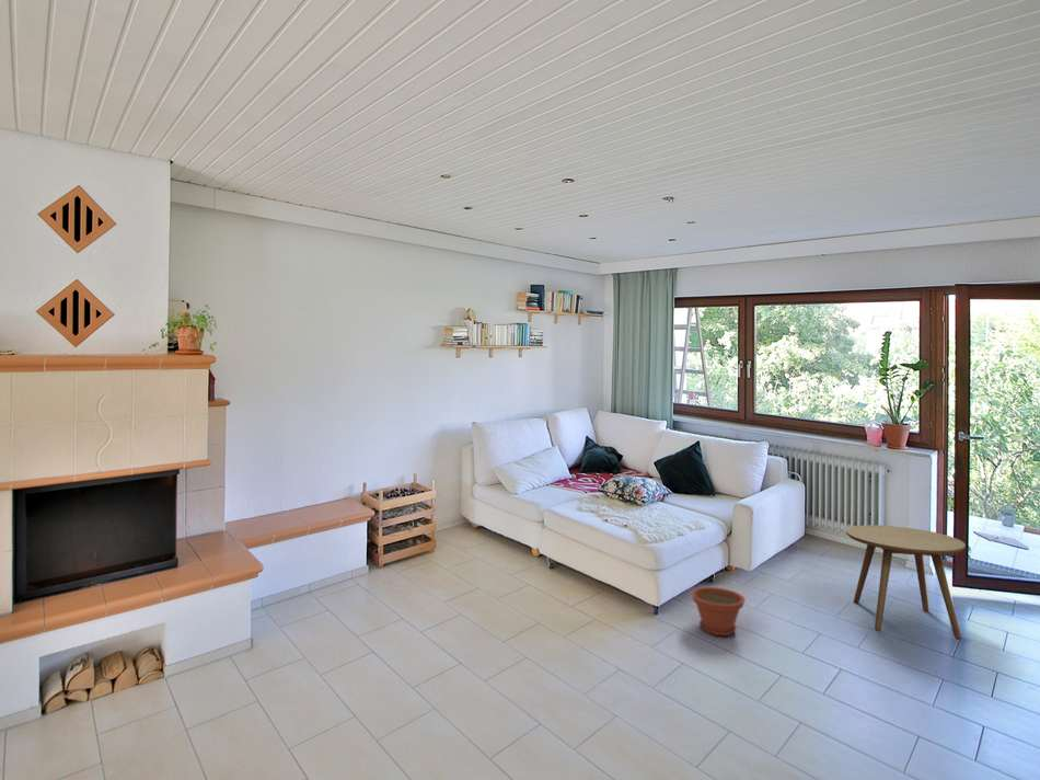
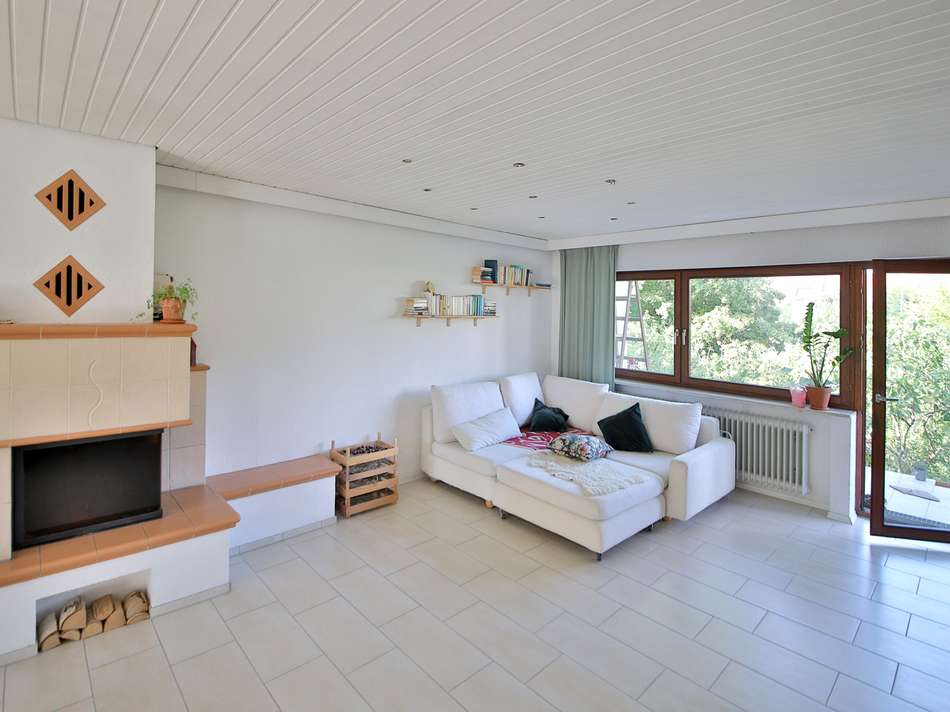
- side table [845,524,967,641]
- plant pot [690,586,747,636]
